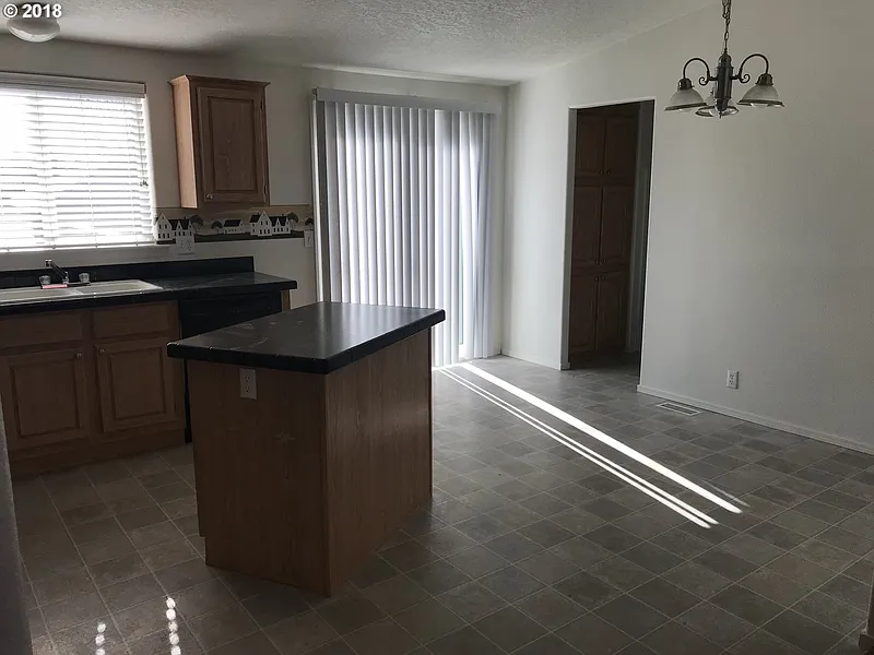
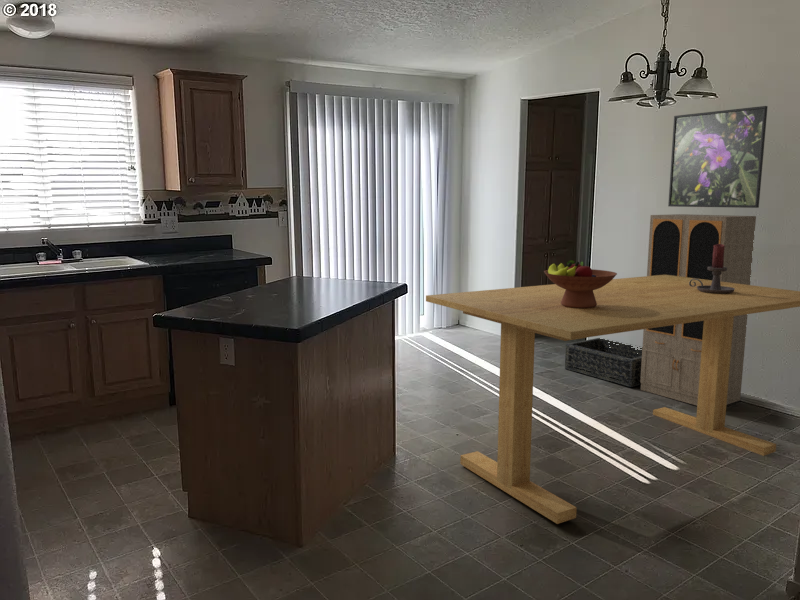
+ fruit bowl [543,259,618,308]
+ candle holder [689,244,735,294]
+ basket [564,337,642,388]
+ dining table [425,275,800,525]
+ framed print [667,105,768,209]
+ cabinet [640,213,757,406]
